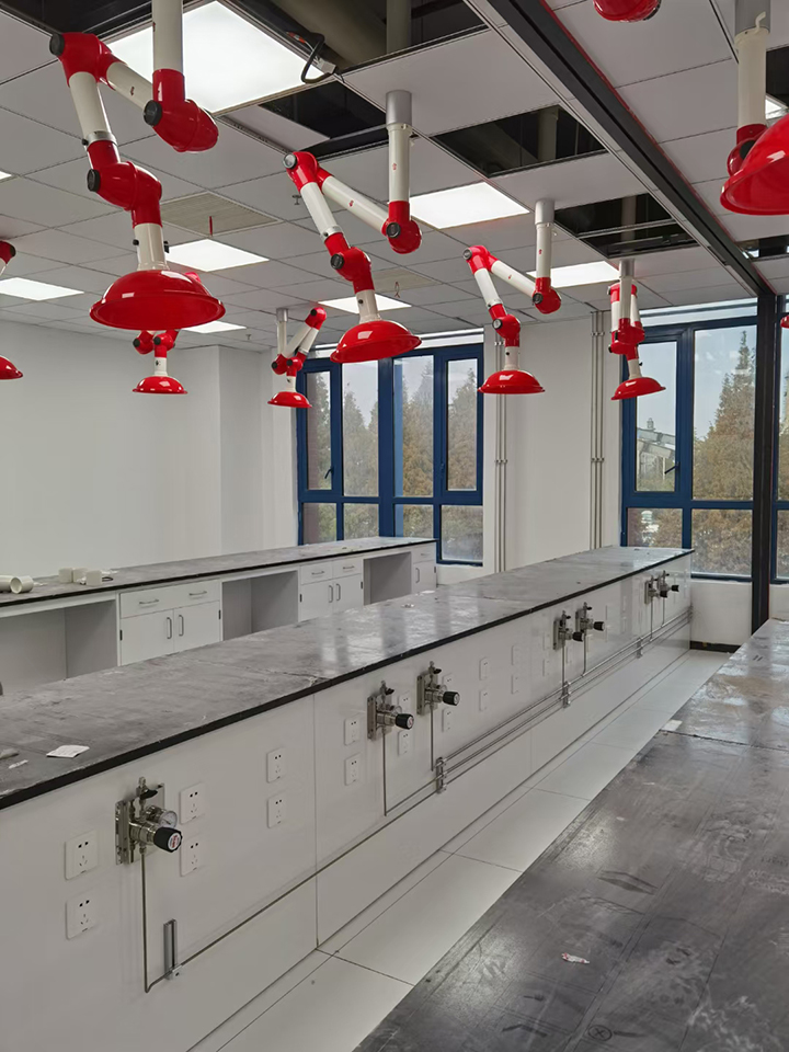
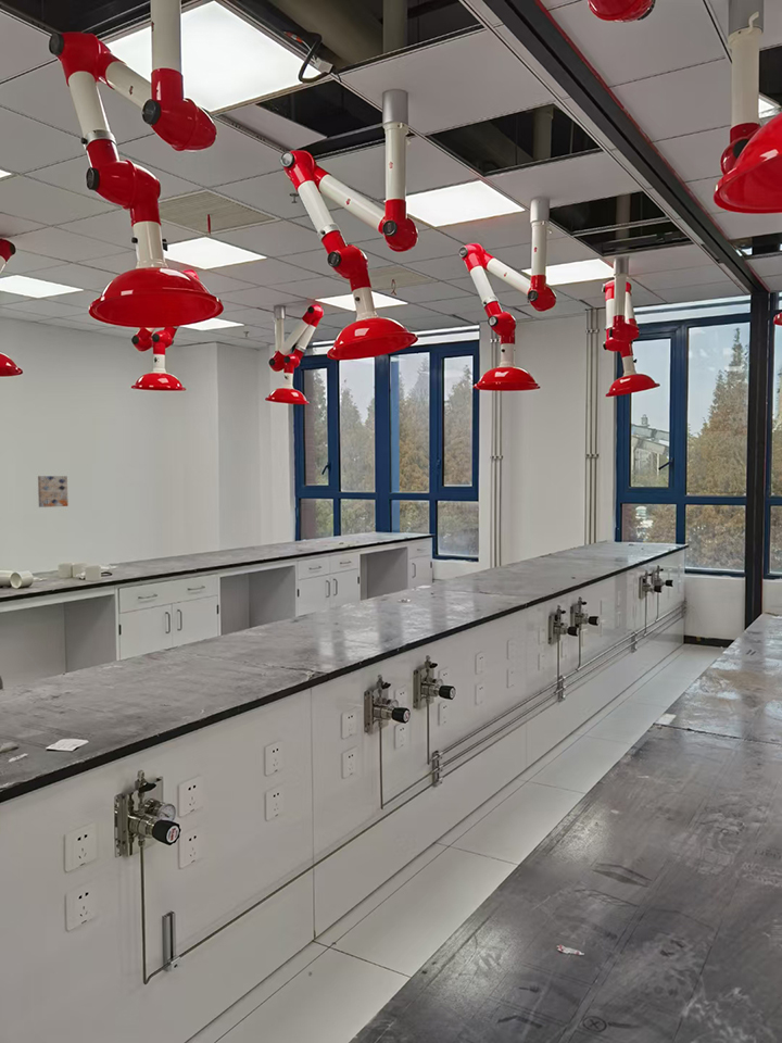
+ wall art [37,475,70,508]
